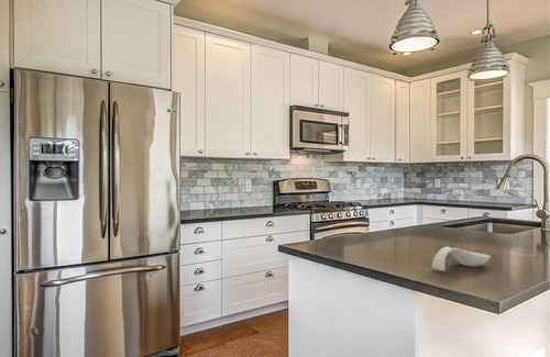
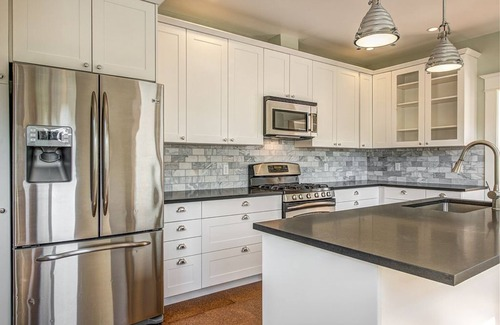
- spoon rest [431,246,492,272]
